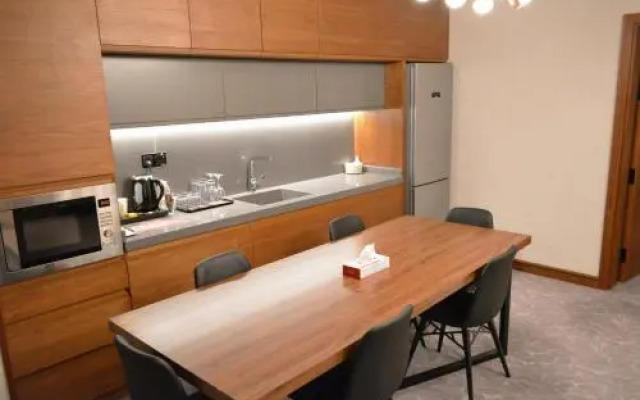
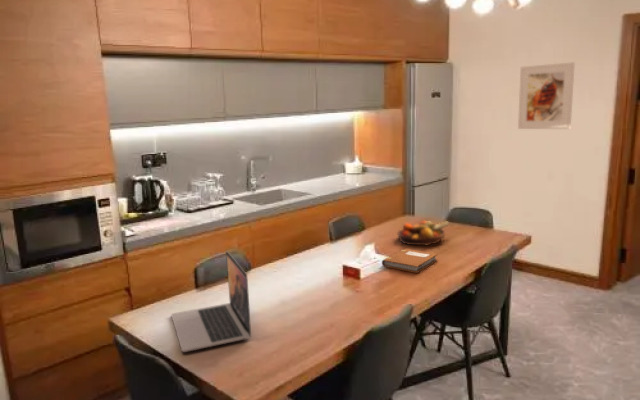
+ laptop [170,250,252,353]
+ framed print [517,61,576,130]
+ fruit bowl [396,220,450,246]
+ notebook [381,248,439,274]
